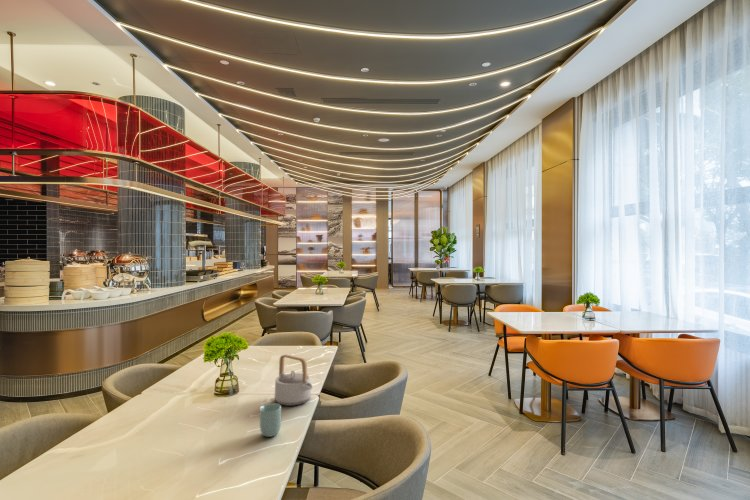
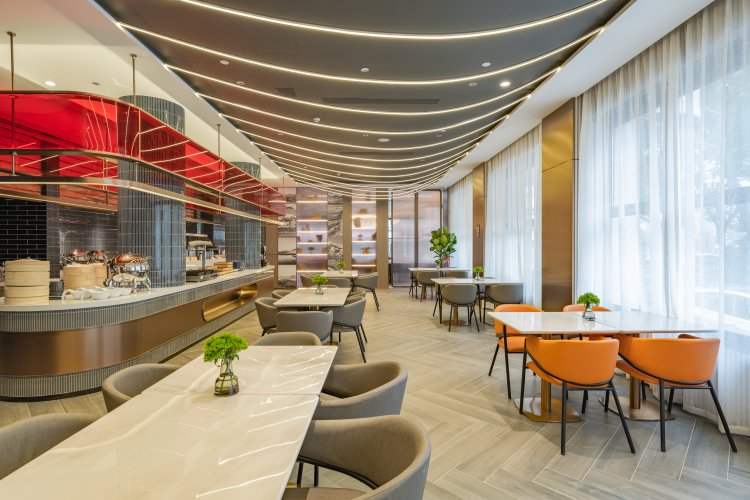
- teapot [274,354,314,407]
- cup [258,402,282,438]
